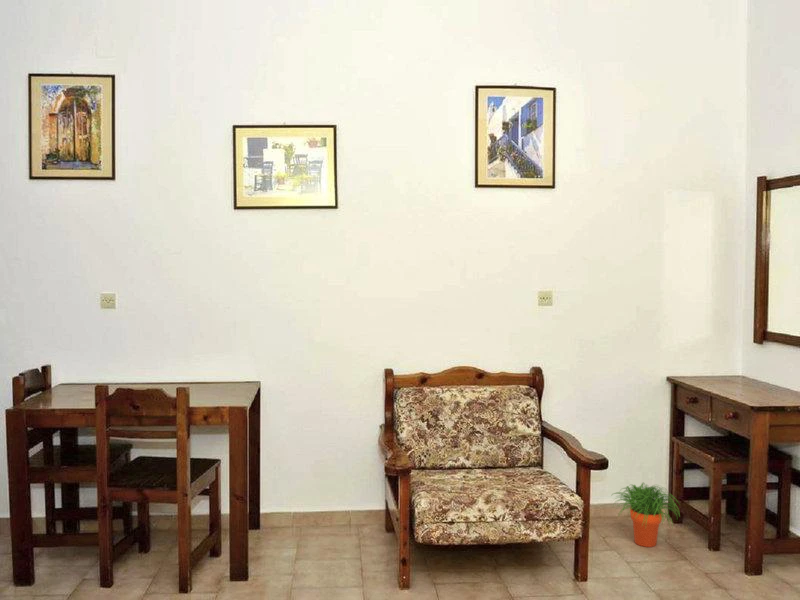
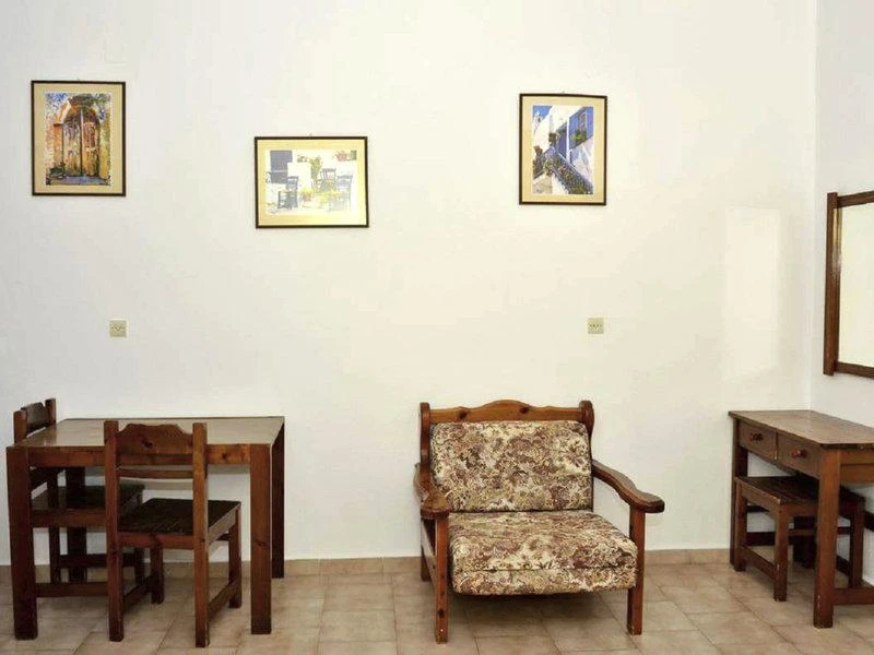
- potted plant [612,482,681,548]
